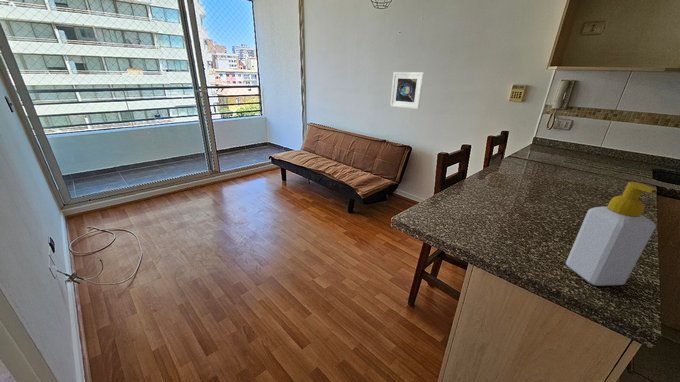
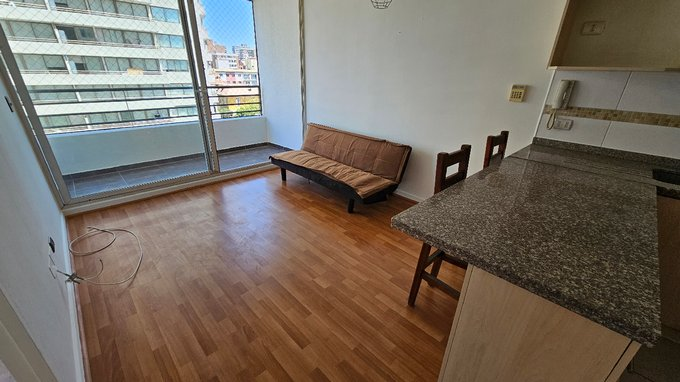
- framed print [389,71,425,110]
- soap bottle [565,181,658,287]
